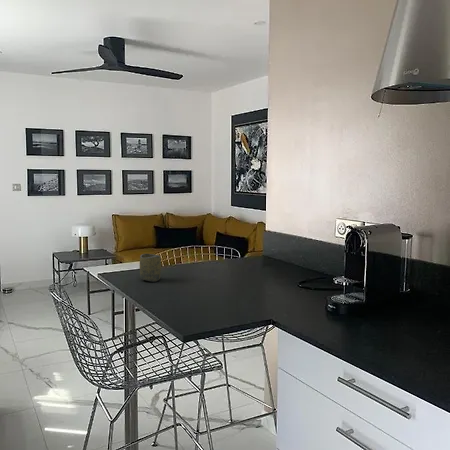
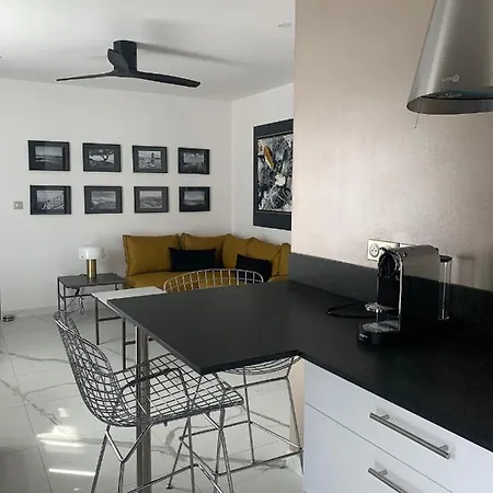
- cup [139,253,162,283]
